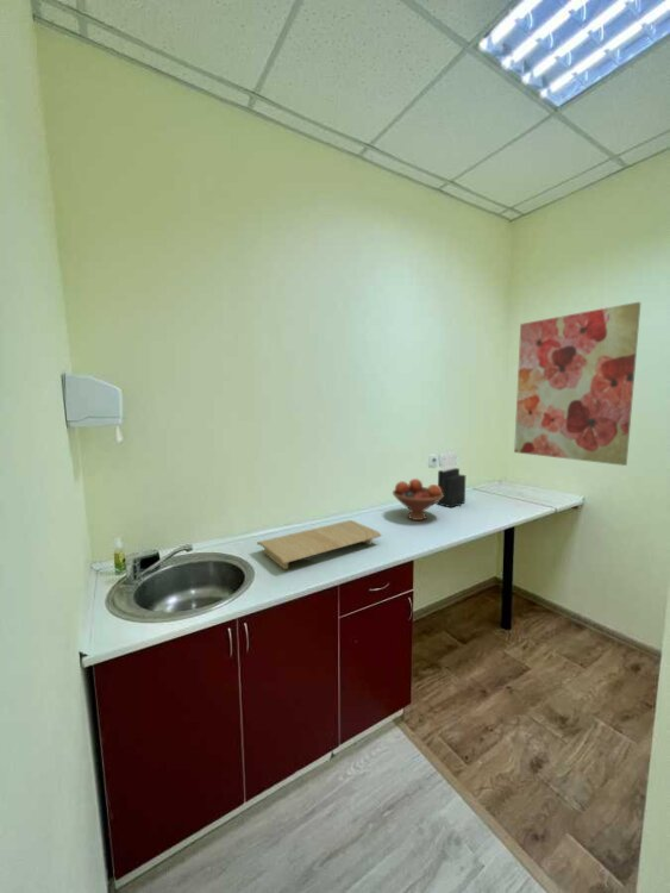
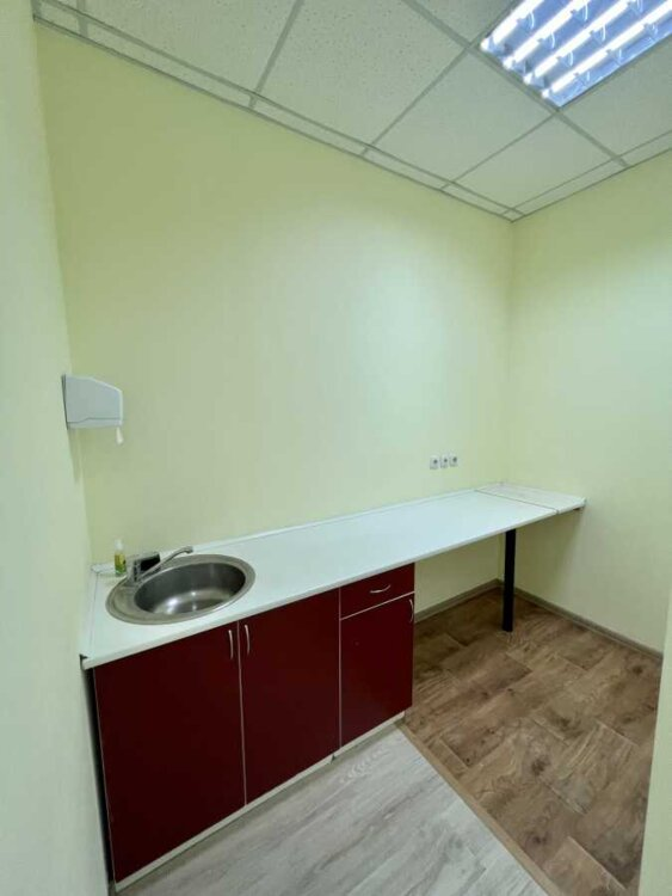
- fruit bowl [392,477,444,522]
- cutting board [256,519,382,570]
- wall art [513,301,643,467]
- knife block [437,450,467,508]
